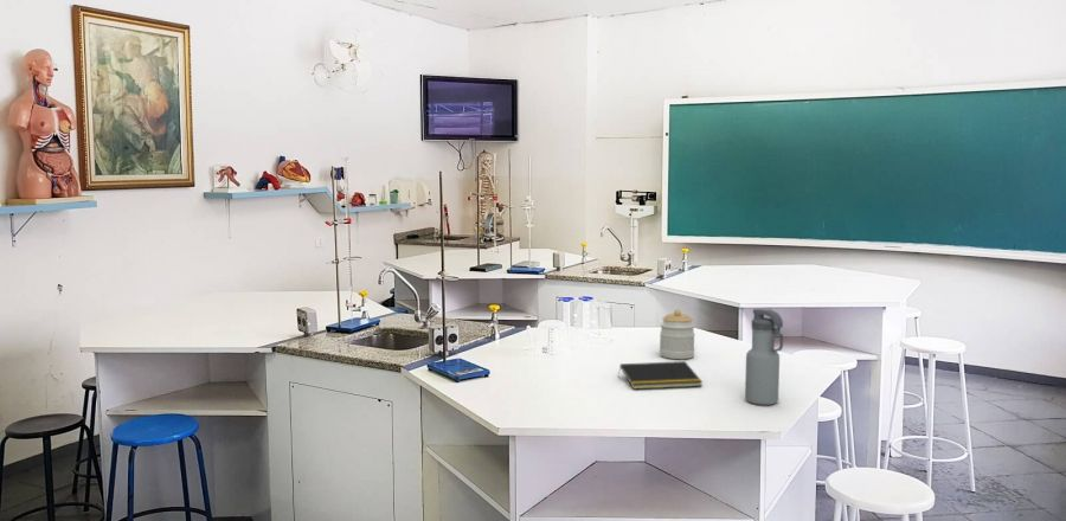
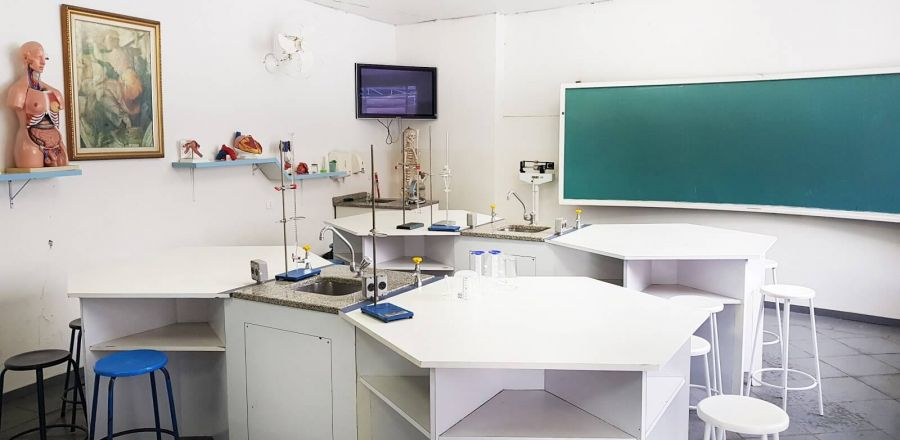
- water bottle [744,308,784,406]
- notepad [617,360,704,391]
- jar [659,308,696,360]
